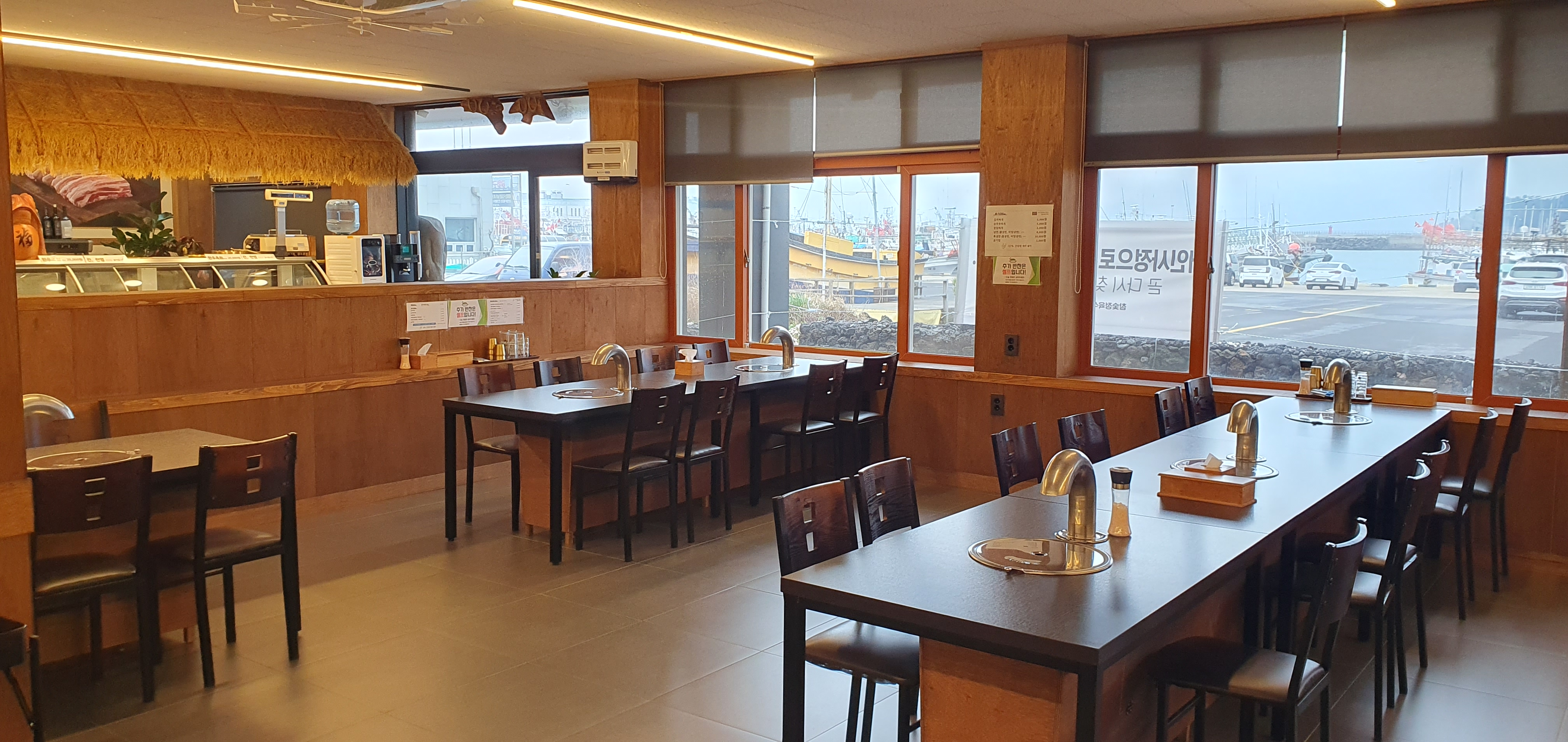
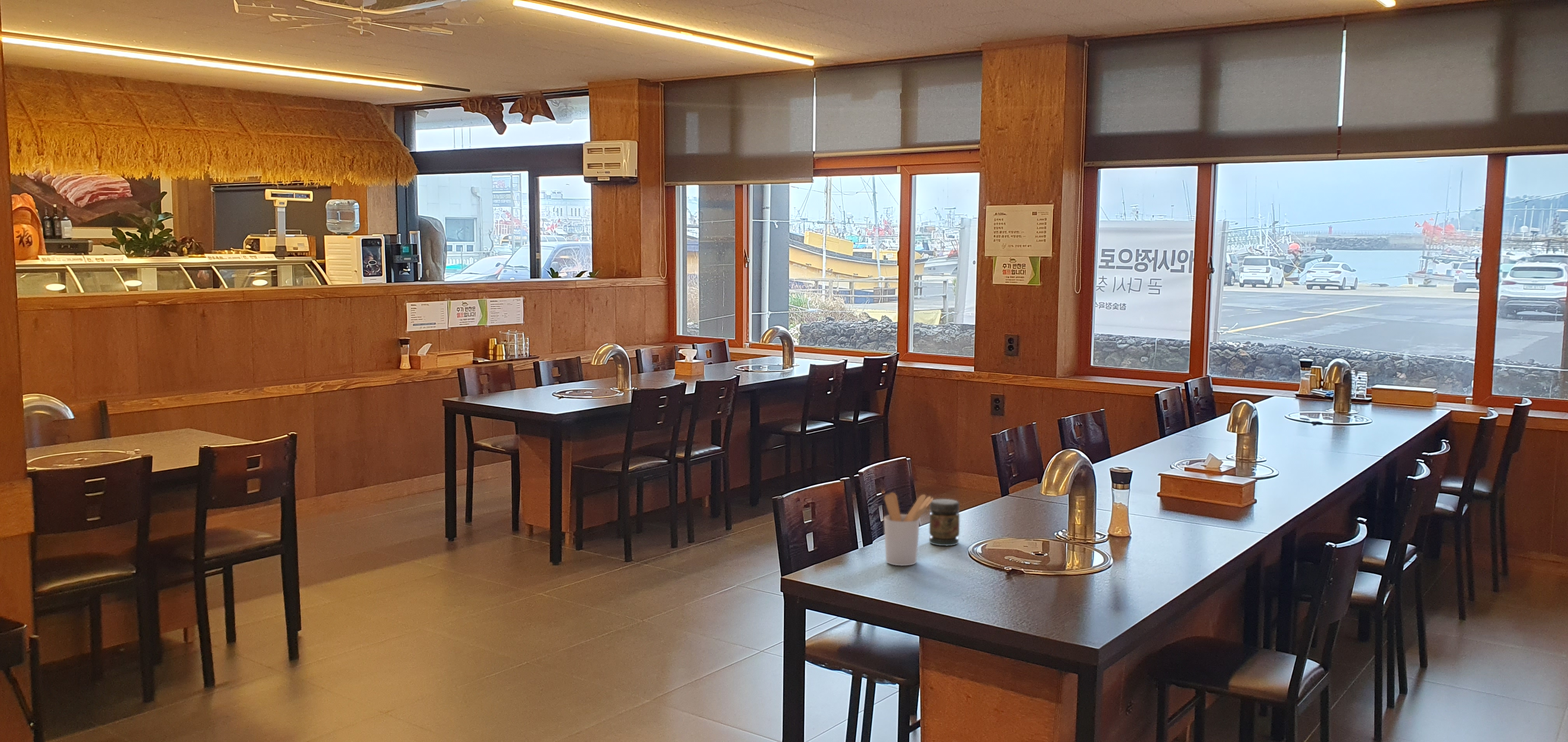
+ utensil holder [884,492,934,566]
+ jar [929,499,960,546]
